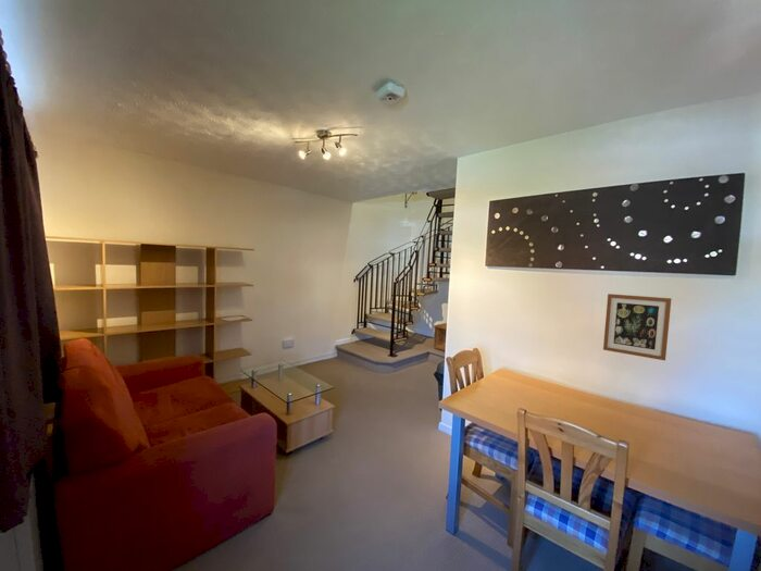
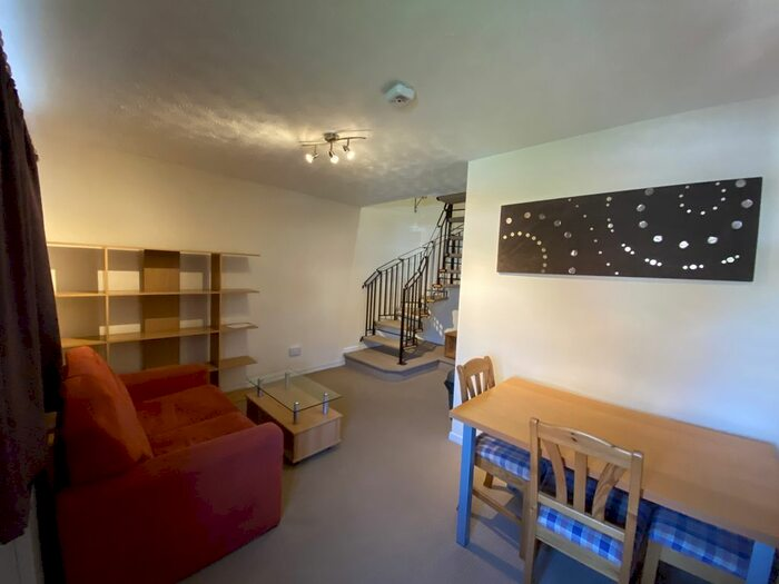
- wall art [602,293,672,361]
